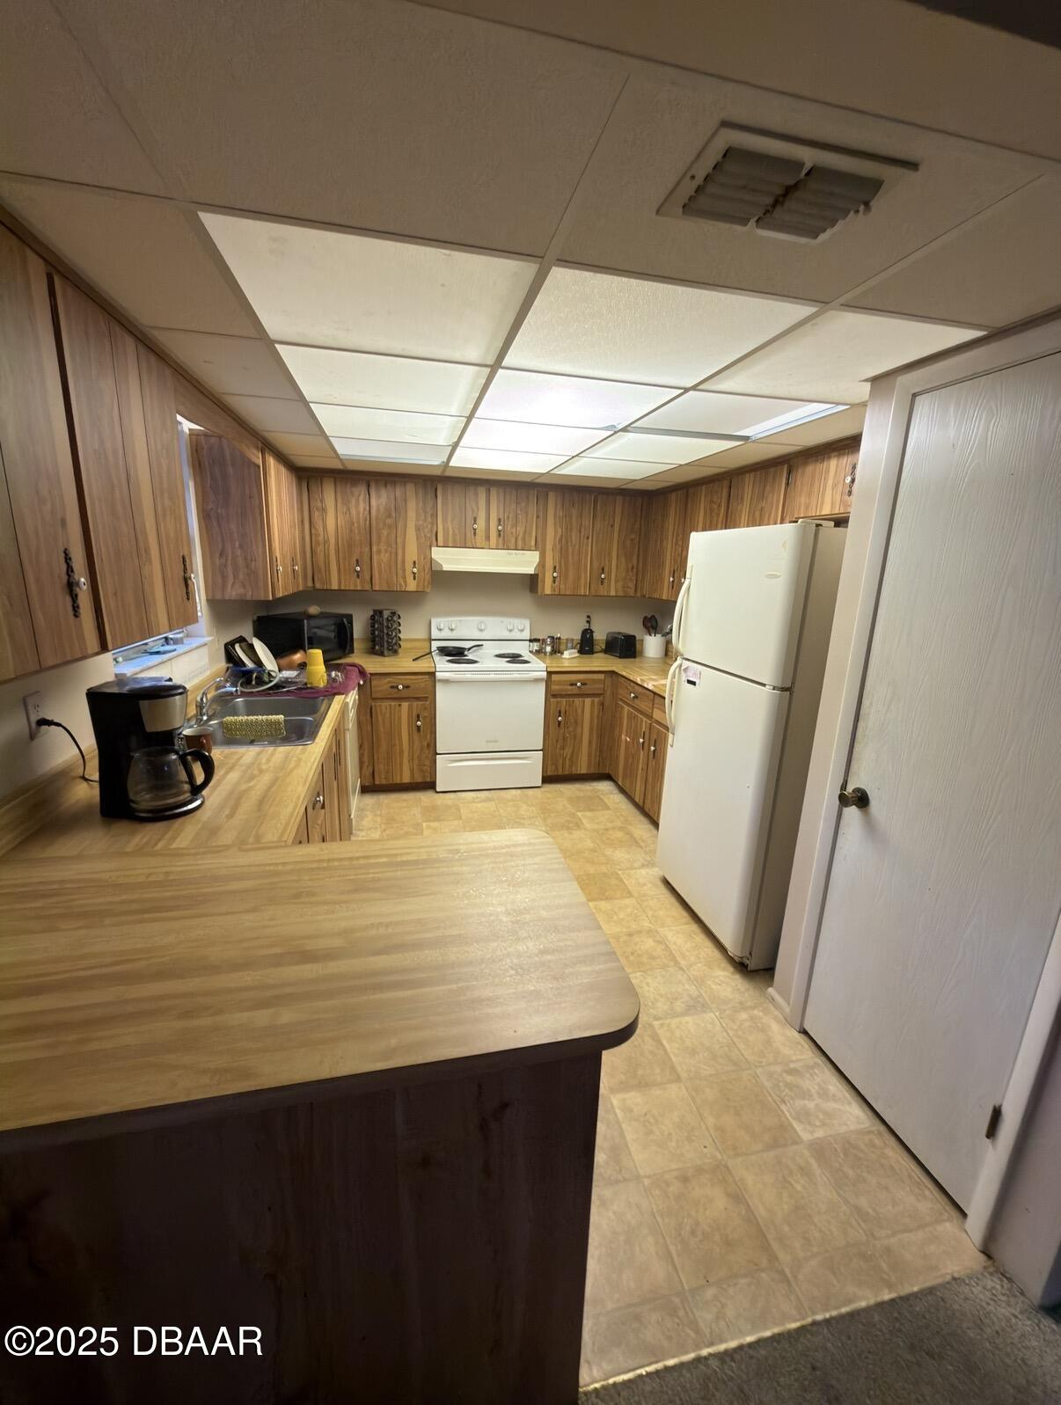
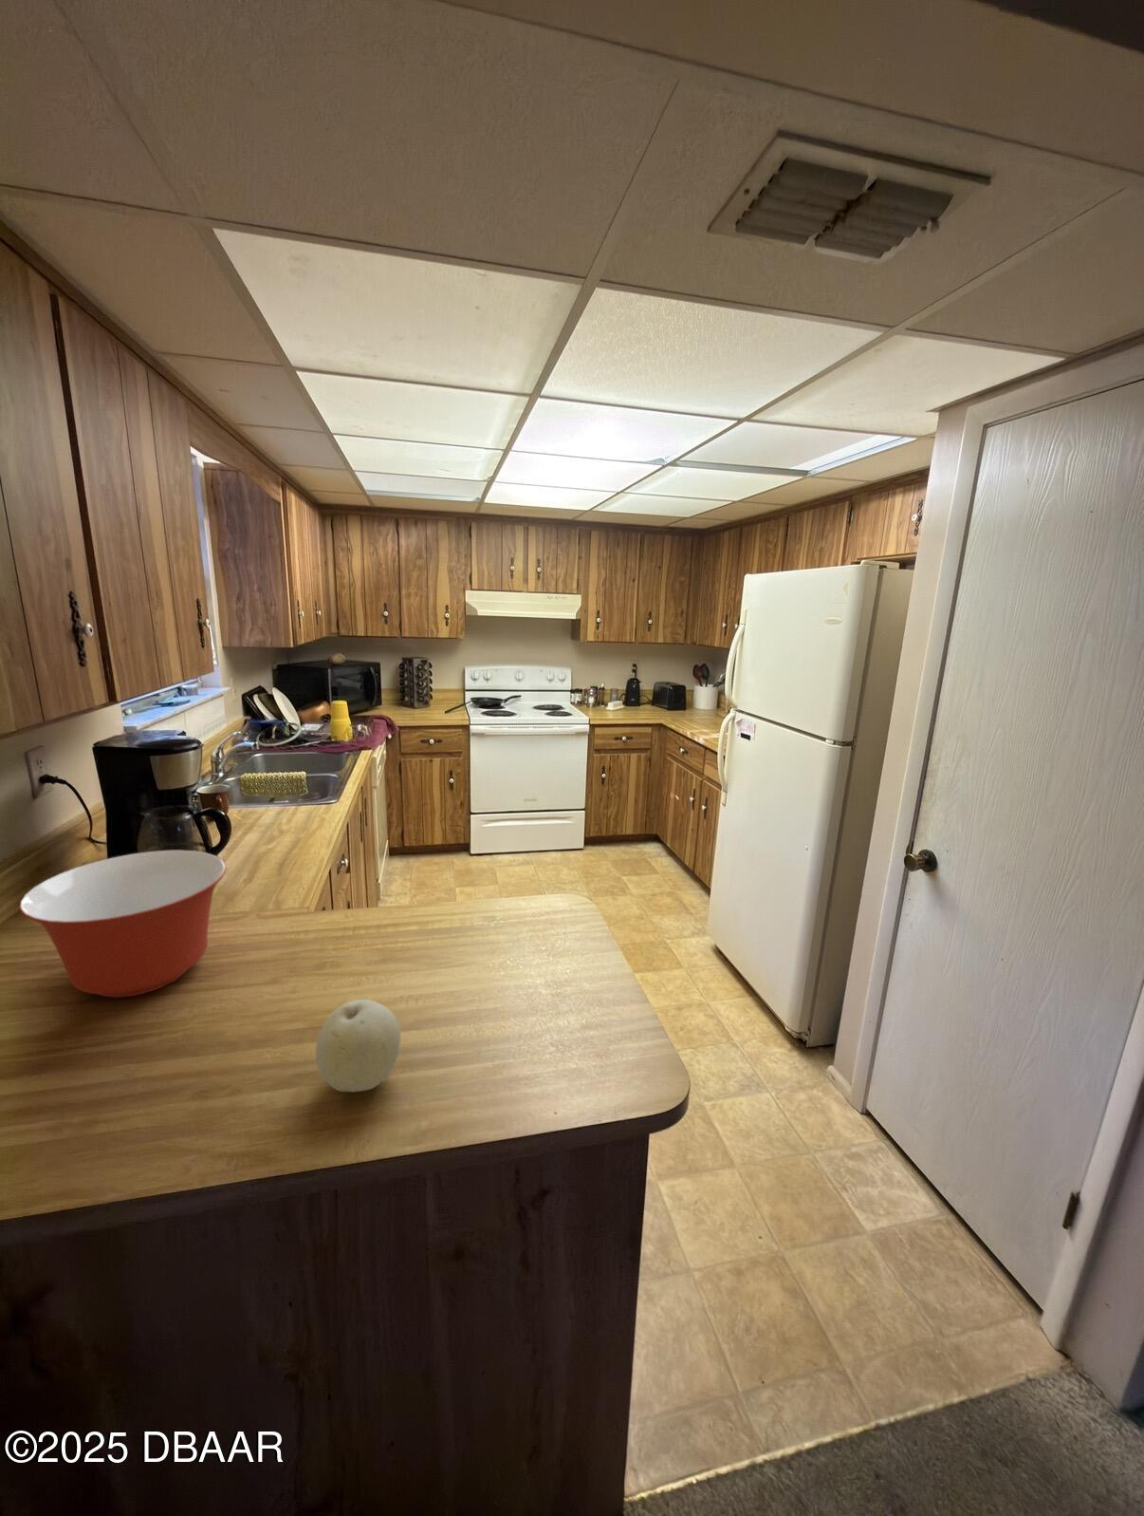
+ fruit [315,999,401,1093]
+ mixing bowl [18,850,227,999]
